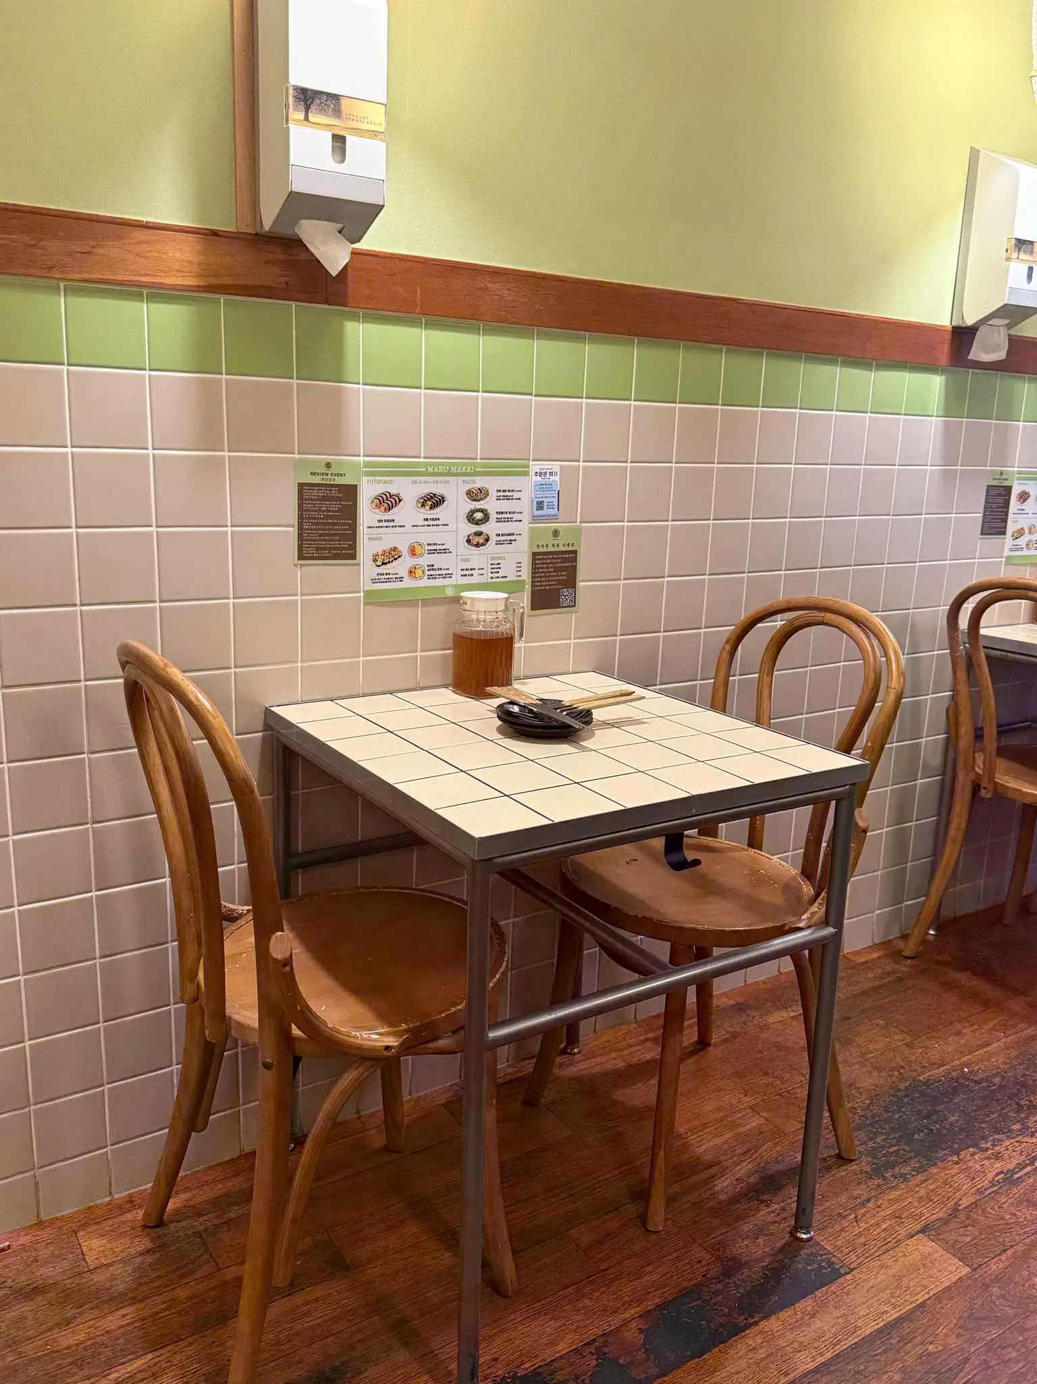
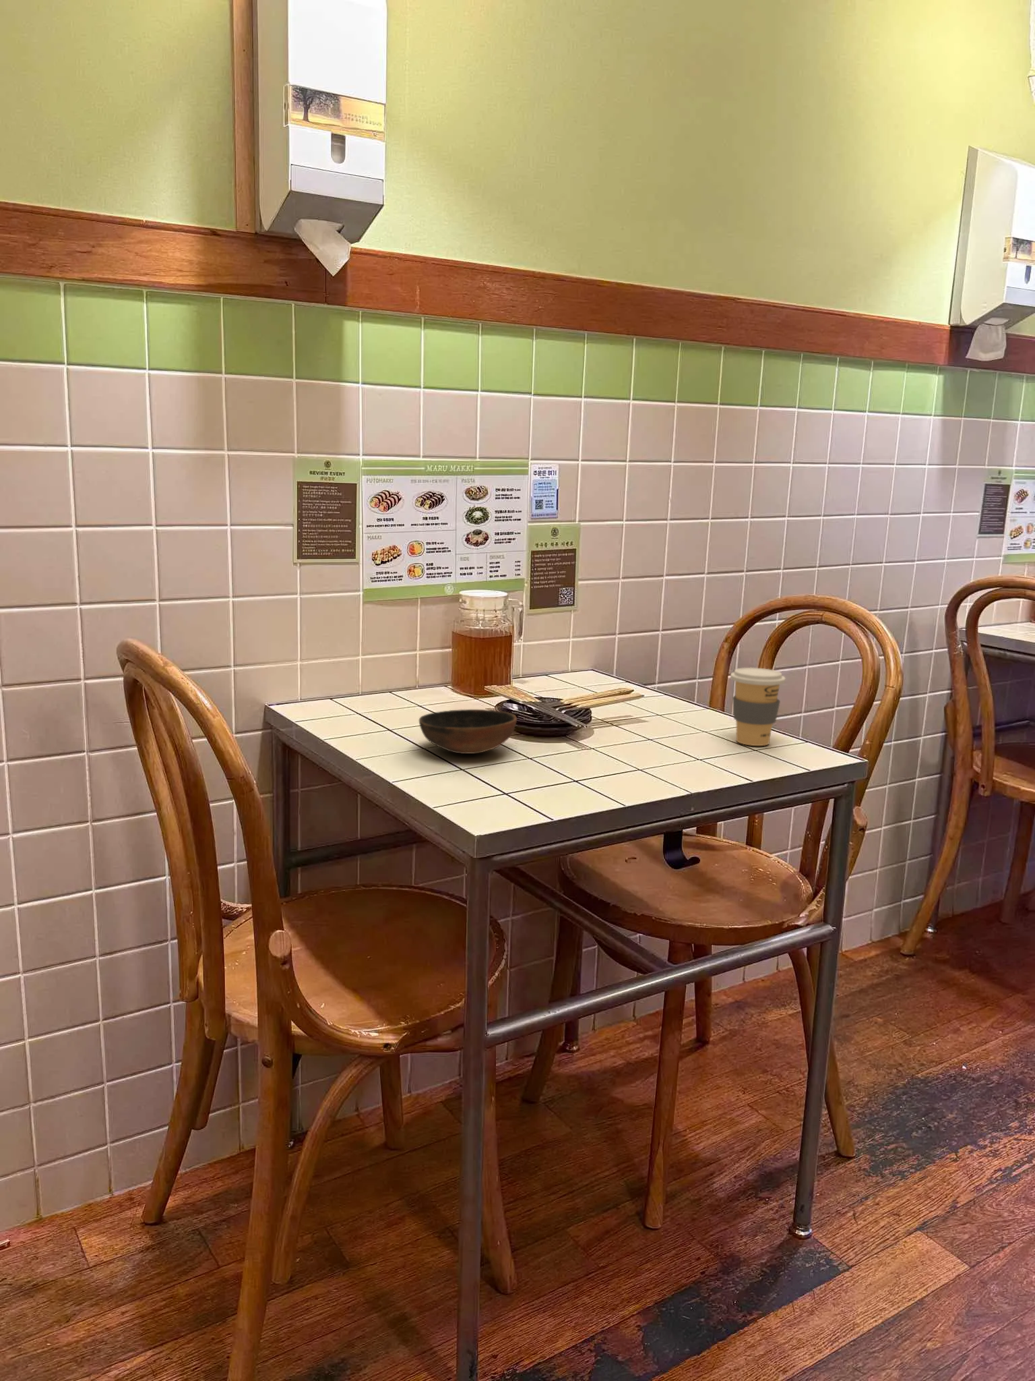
+ coffee cup [730,667,786,746]
+ bowl [419,709,518,755]
